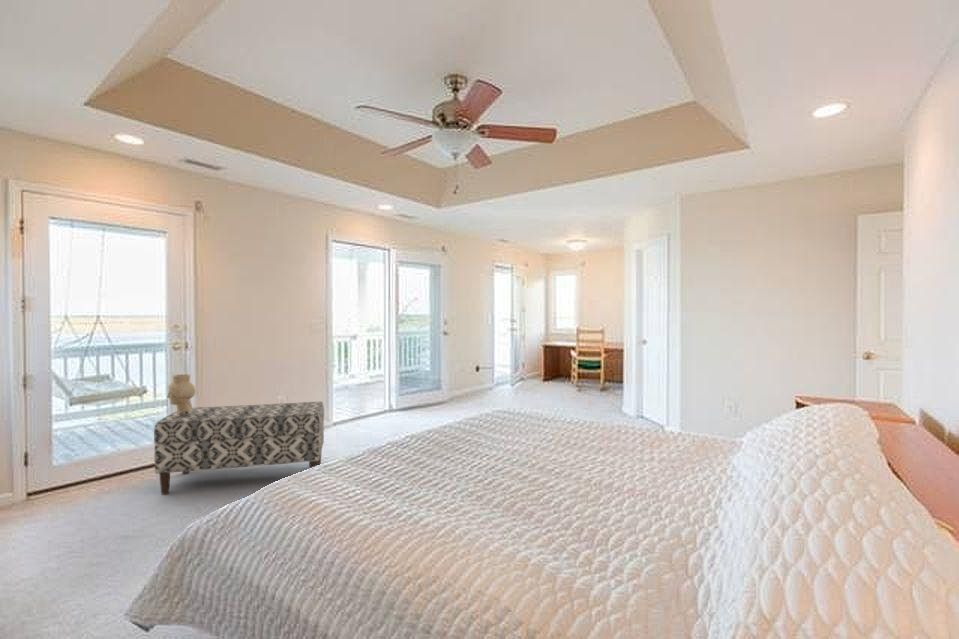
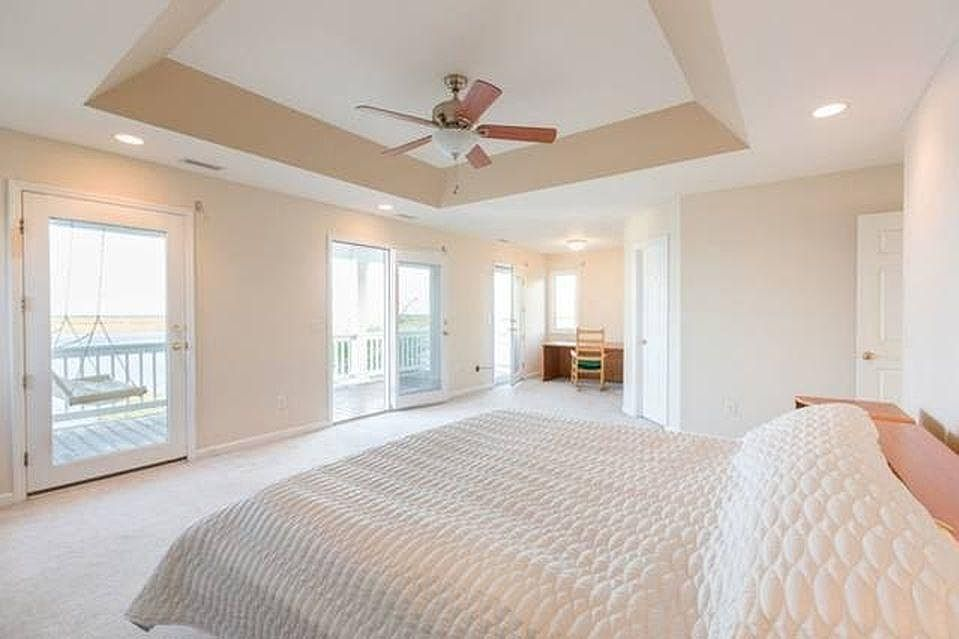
- bench [153,401,325,496]
- decorative vase [166,373,197,414]
